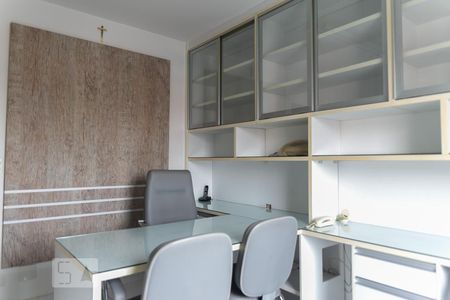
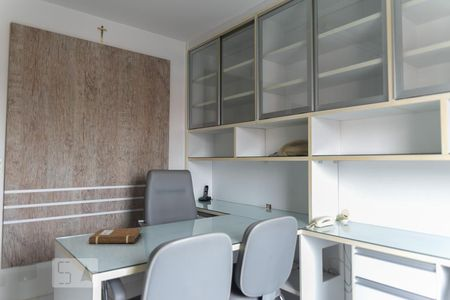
+ notebook [87,227,142,245]
